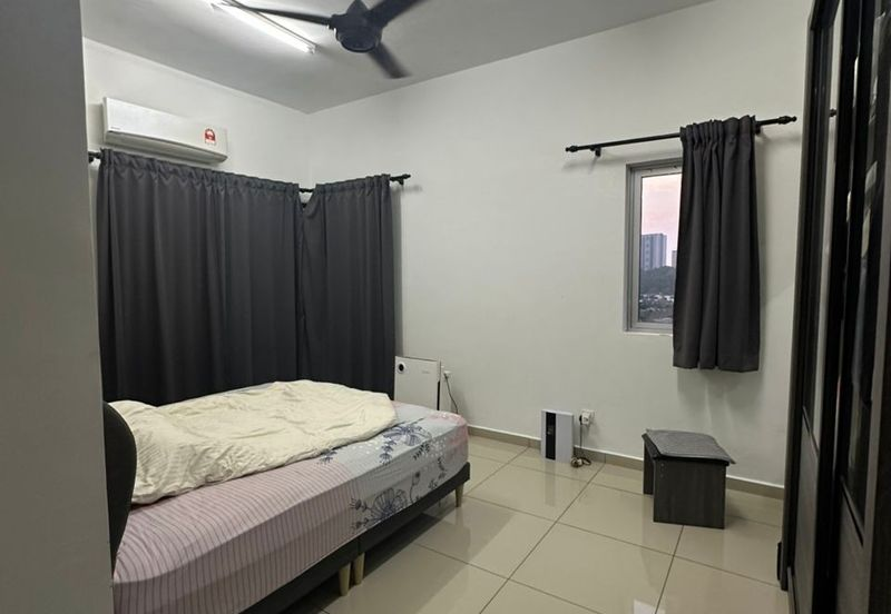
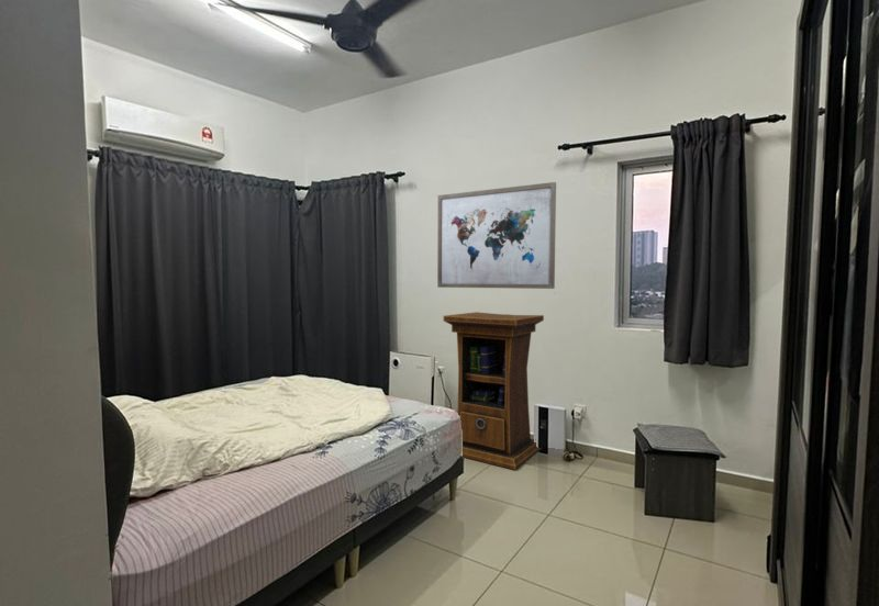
+ cabinet [443,311,545,471]
+ wall art [436,181,557,290]
